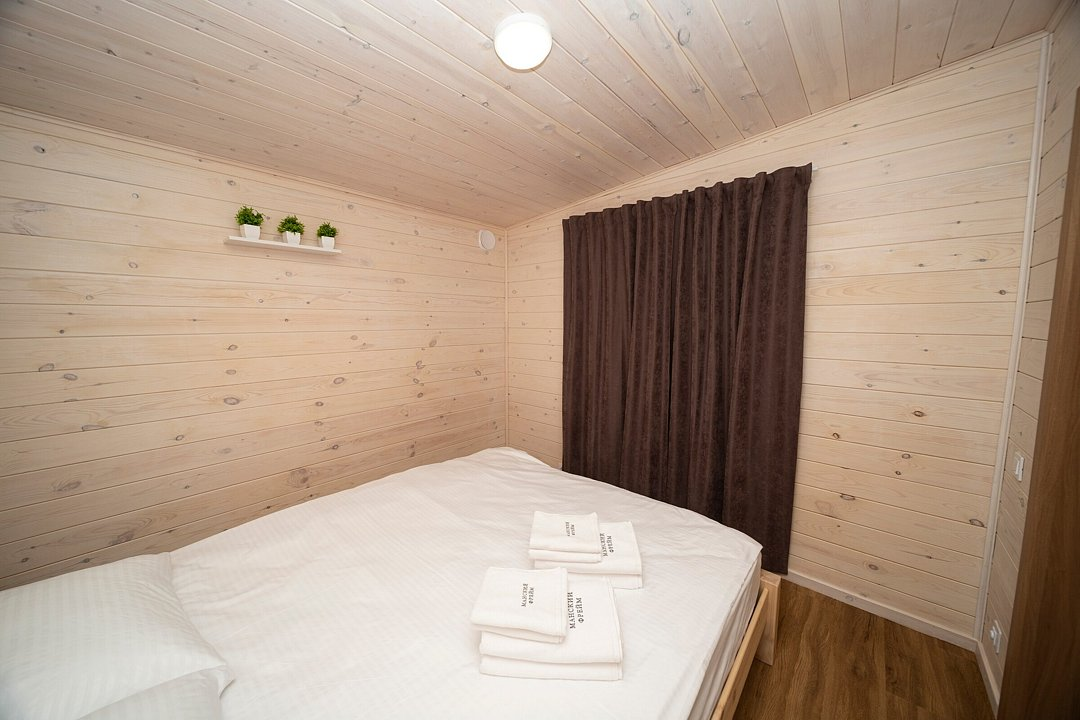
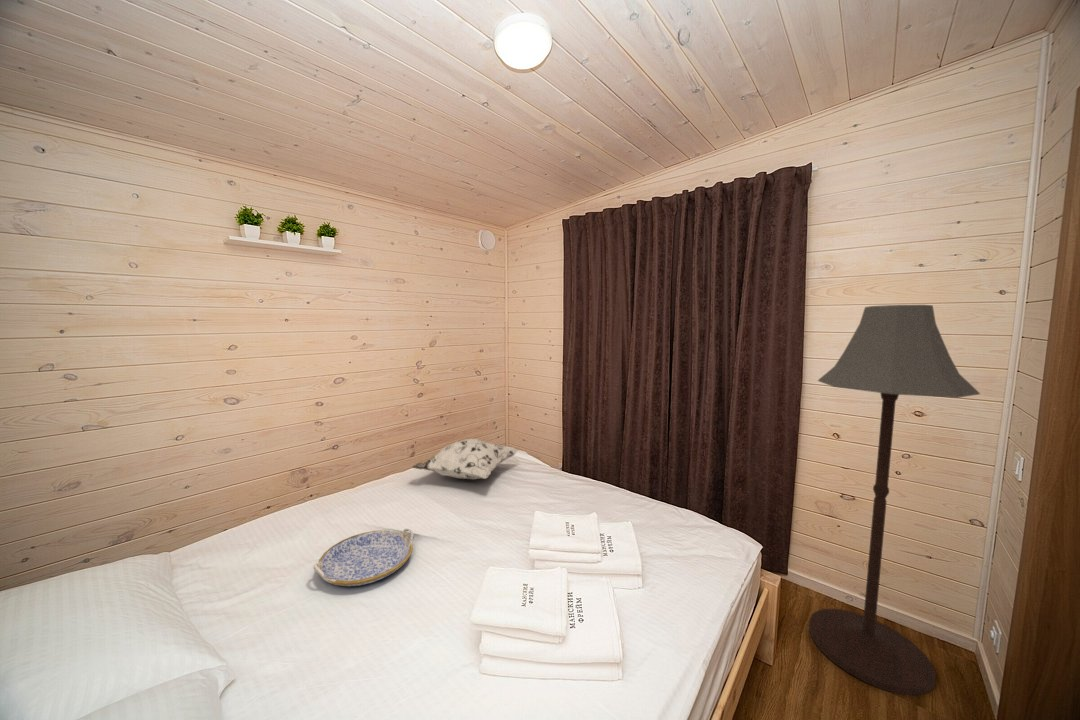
+ floor lamp [808,304,981,696]
+ serving tray [313,528,414,587]
+ decorative pillow [412,438,519,480]
